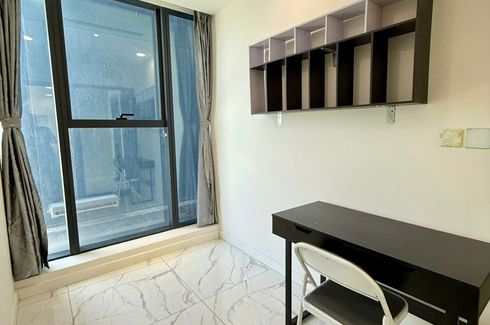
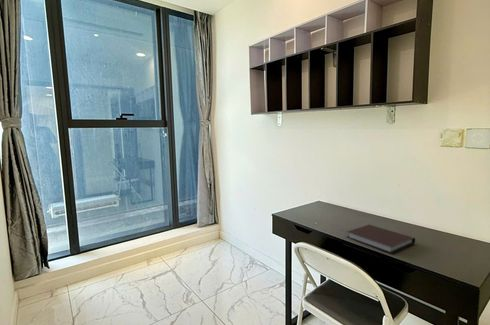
+ notebook [346,224,416,254]
